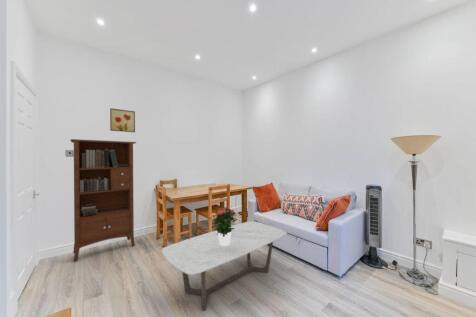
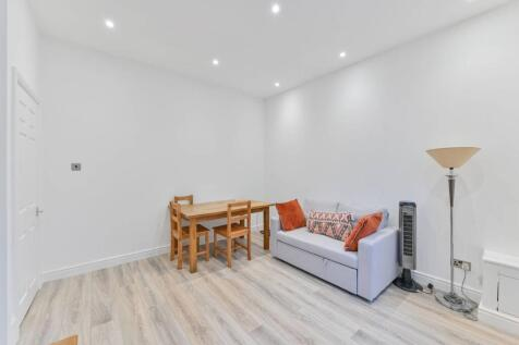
- bookcase [69,138,137,262]
- coffee table [161,220,288,312]
- potted flower [210,206,239,246]
- wall art [109,107,136,133]
